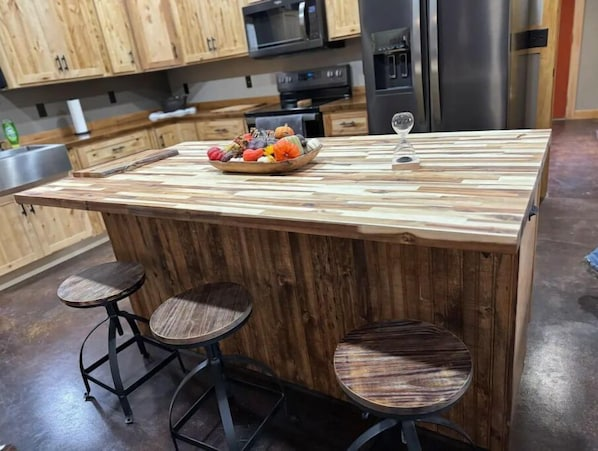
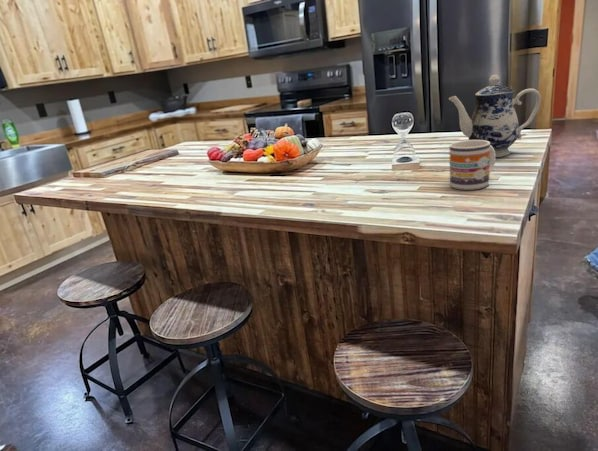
+ mug [449,139,497,191]
+ teapot [448,74,542,158]
